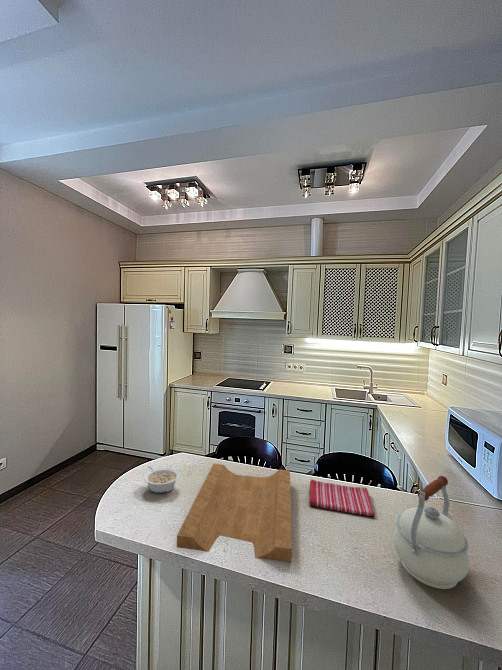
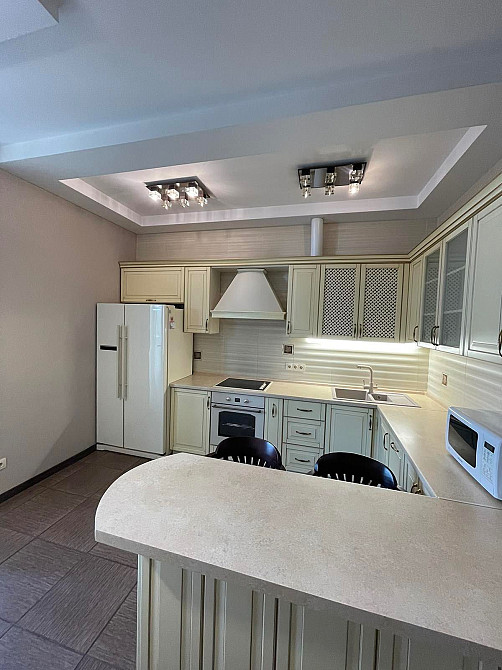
- kettle [393,475,470,590]
- dish towel [309,479,376,517]
- legume [143,465,180,494]
- cutting board [176,463,293,563]
